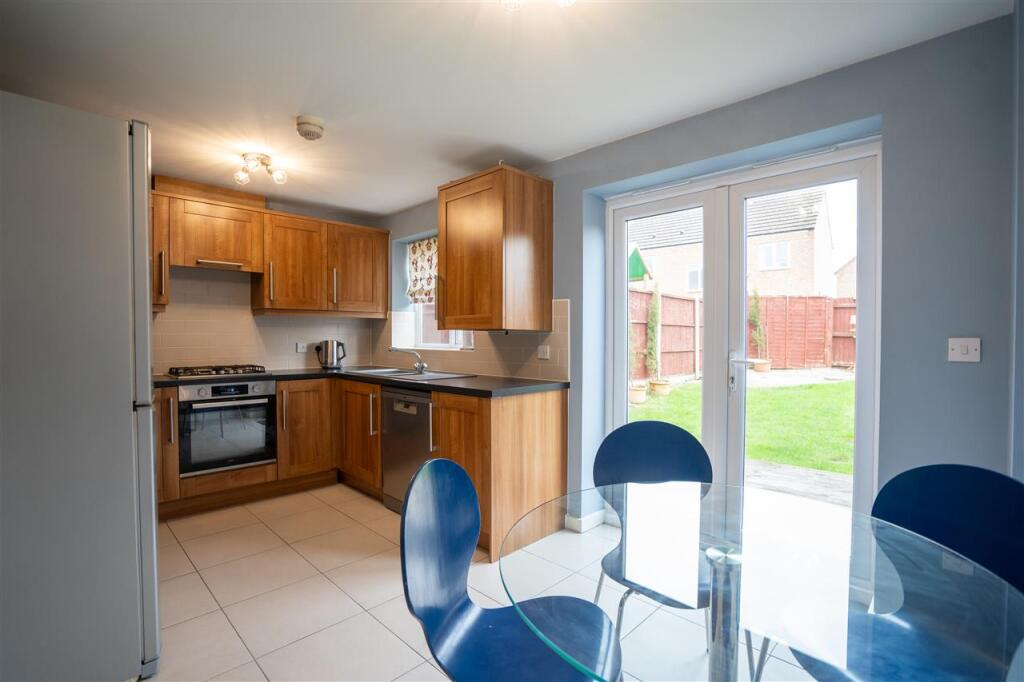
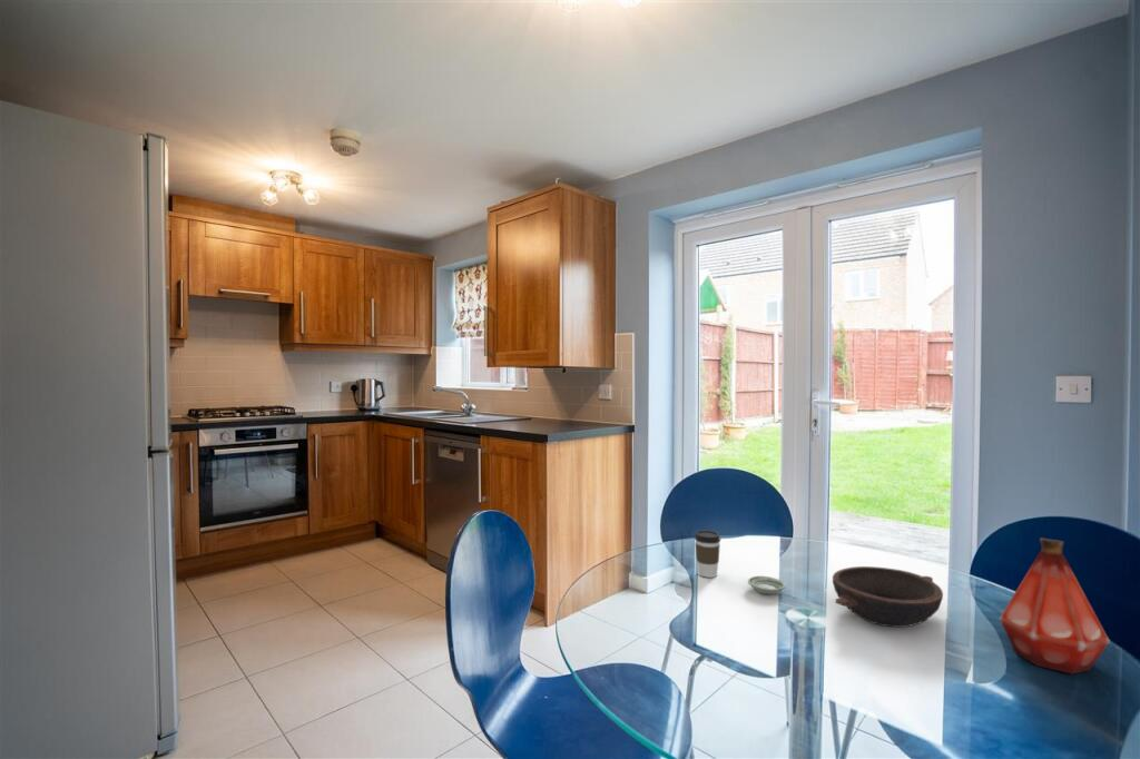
+ coffee cup [694,530,721,579]
+ saucer [747,575,787,595]
+ bowl [832,565,944,629]
+ bottle [999,536,1111,676]
